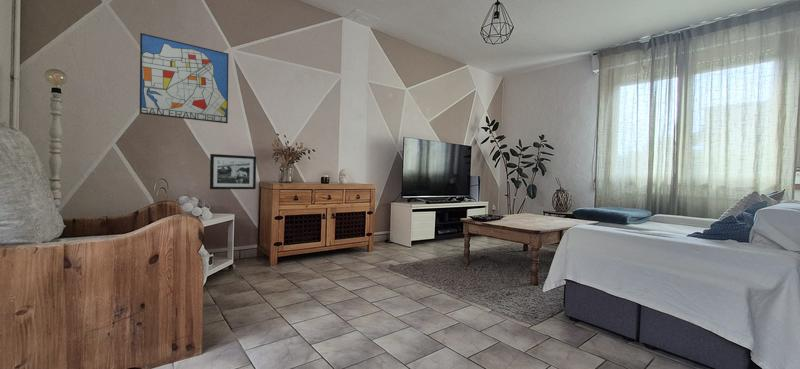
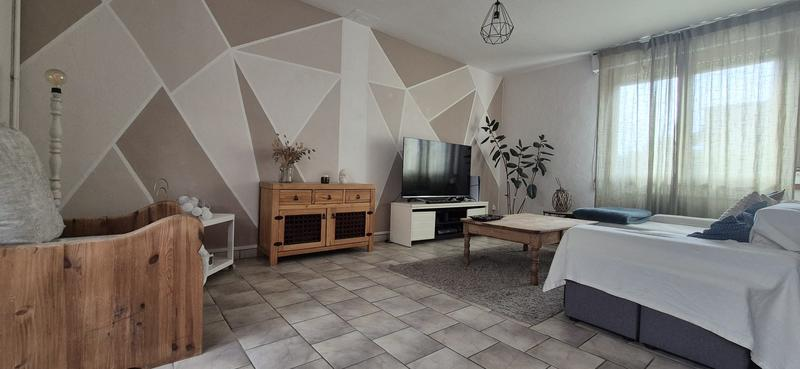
- wall art [139,32,230,124]
- picture frame [209,153,257,190]
